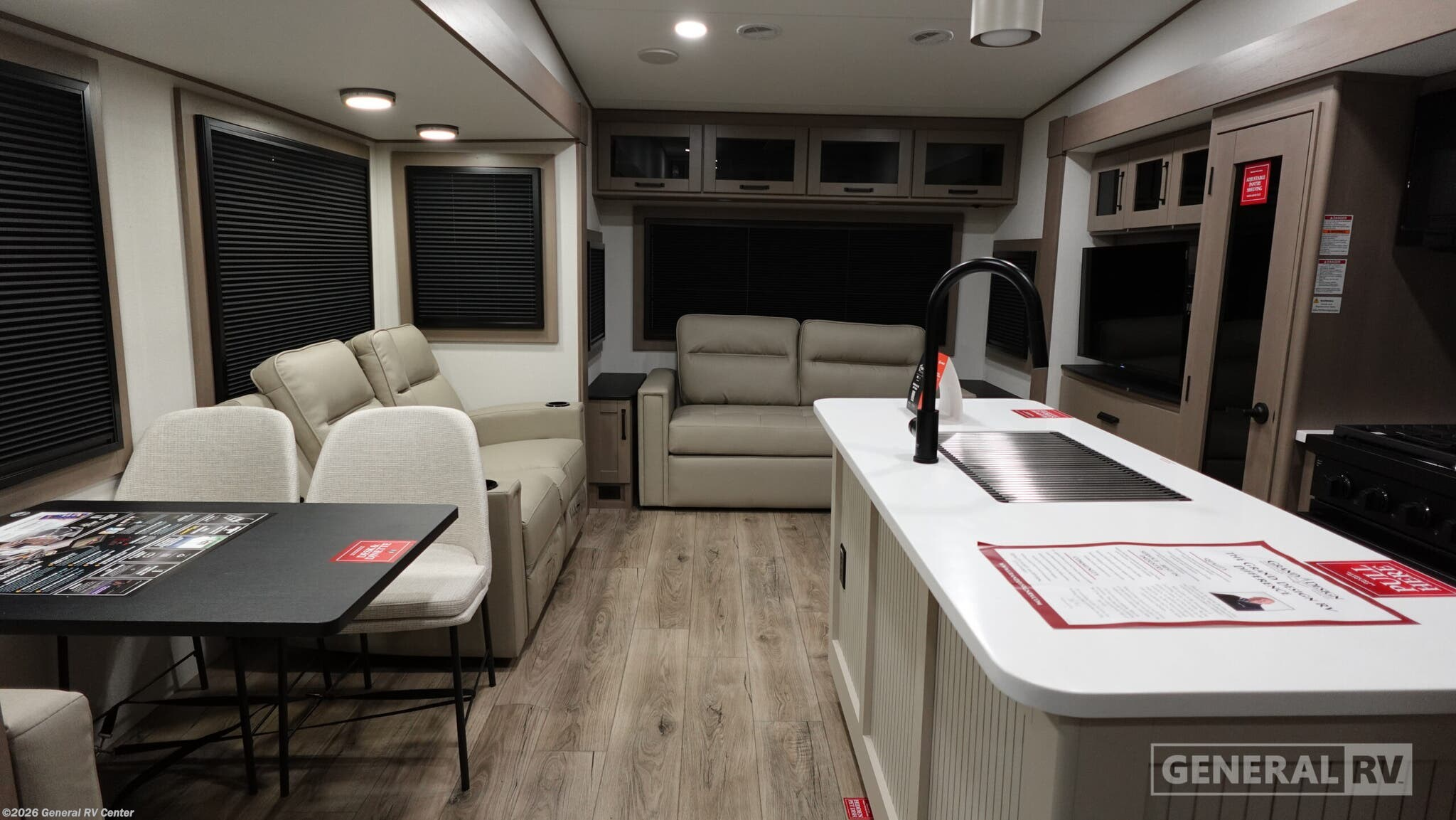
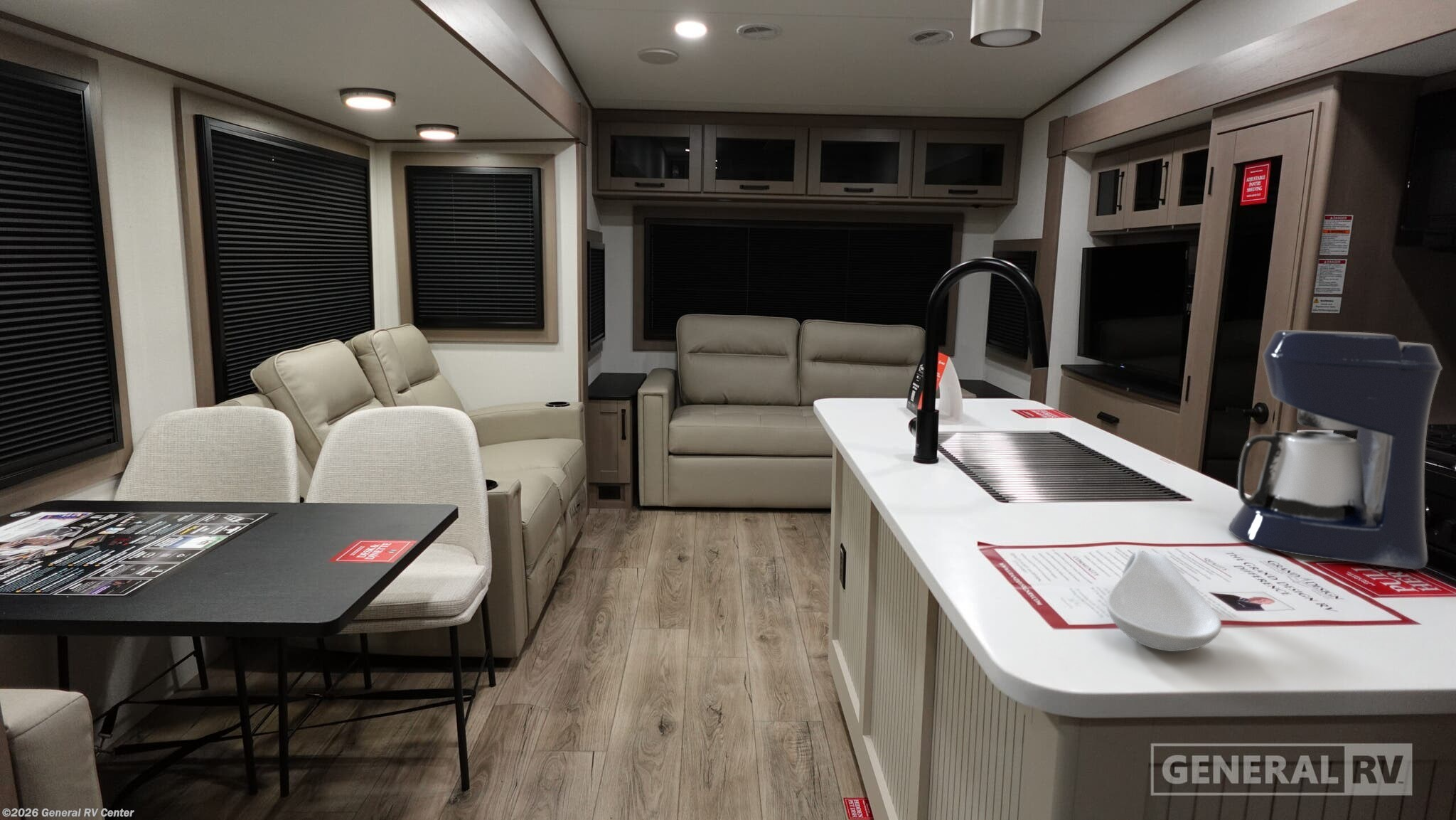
+ coffee maker [1228,329,1443,570]
+ spoon rest [1106,550,1222,652]
